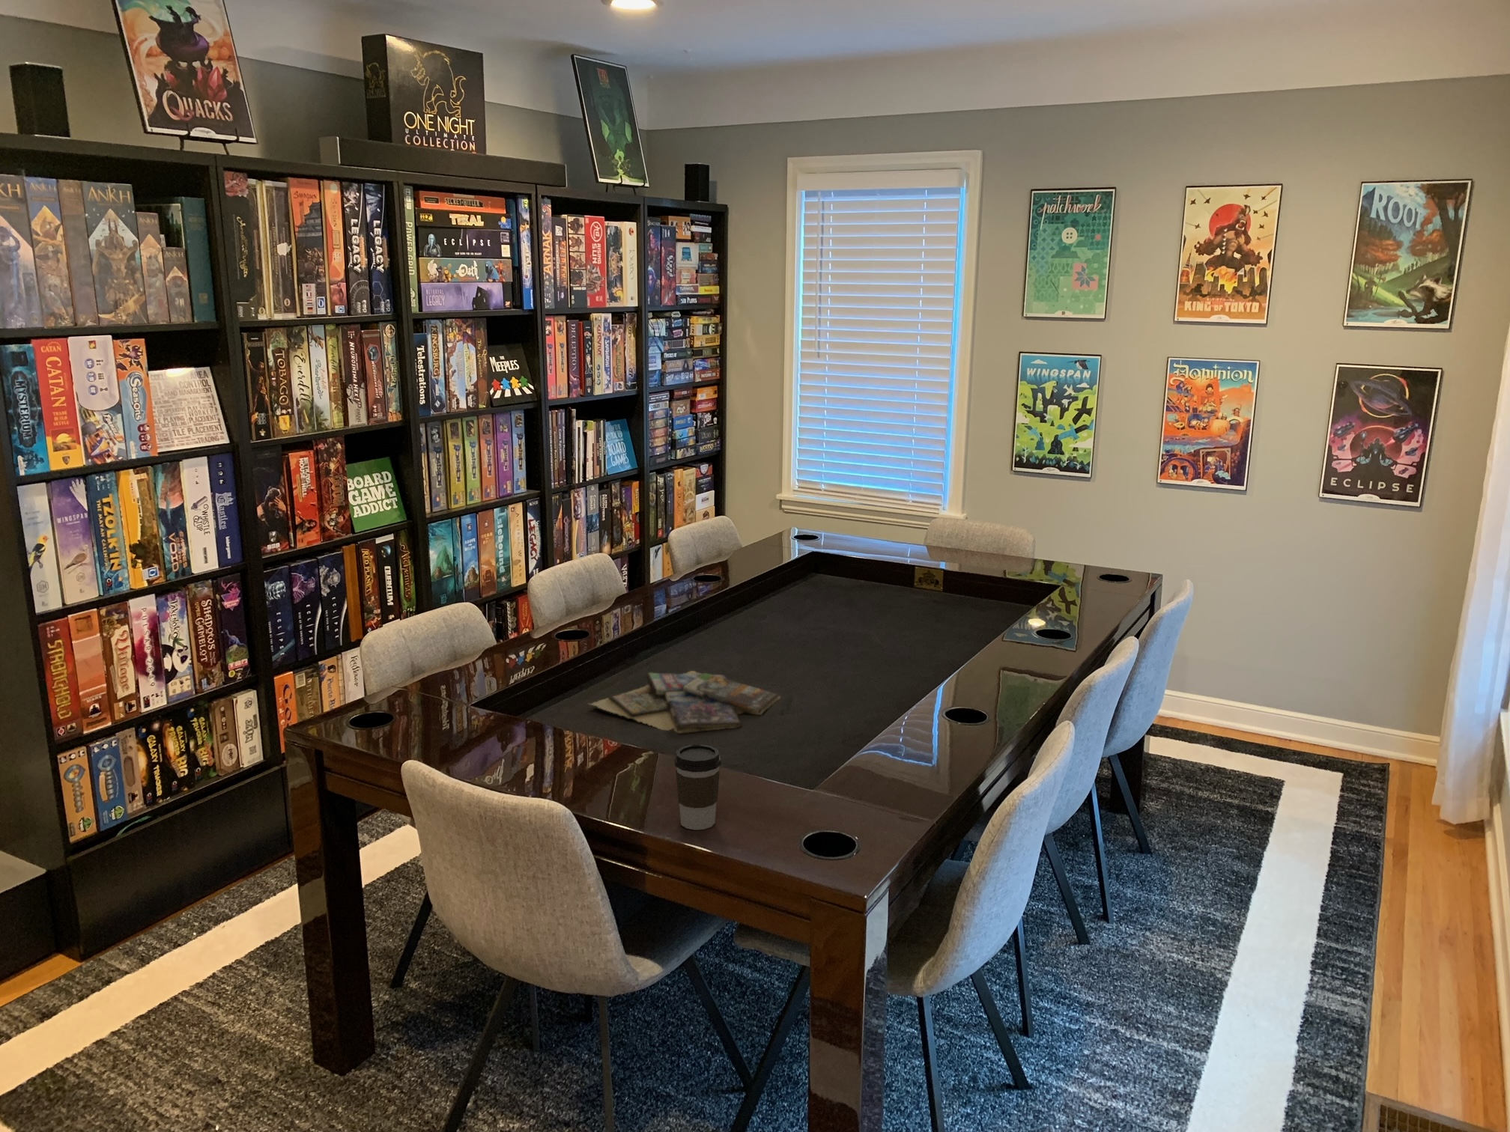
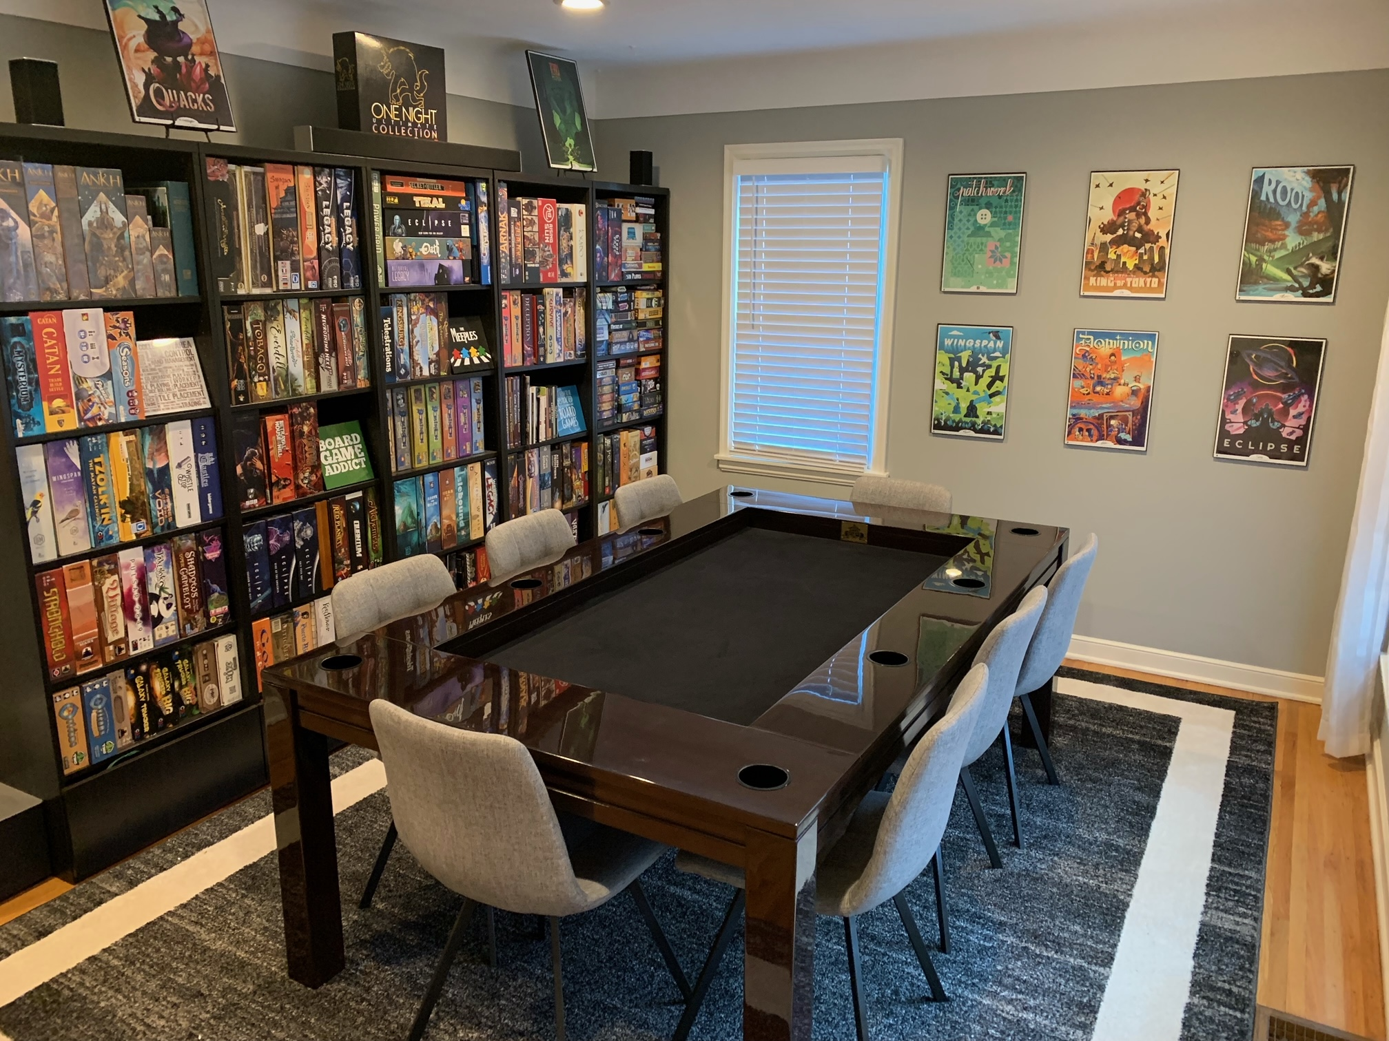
- coffee cup [673,743,722,830]
- video game cases [587,671,781,734]
